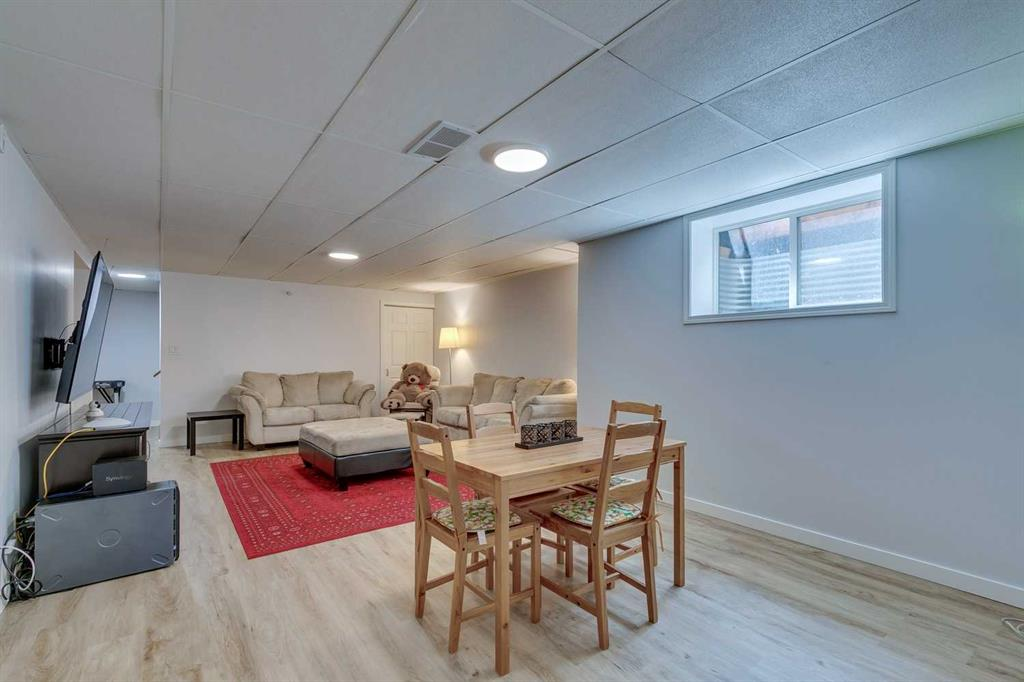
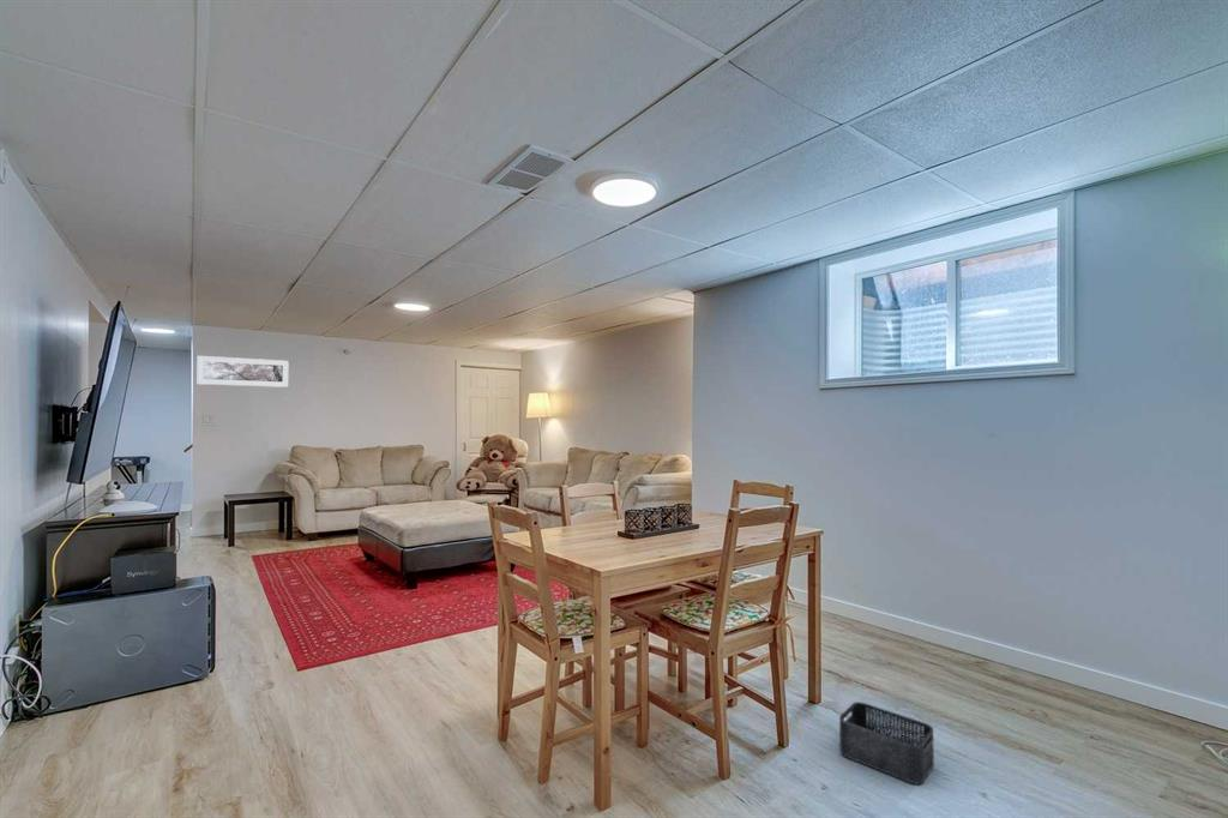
+ storage bin [838,700,935,786]
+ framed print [195,355,289,389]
